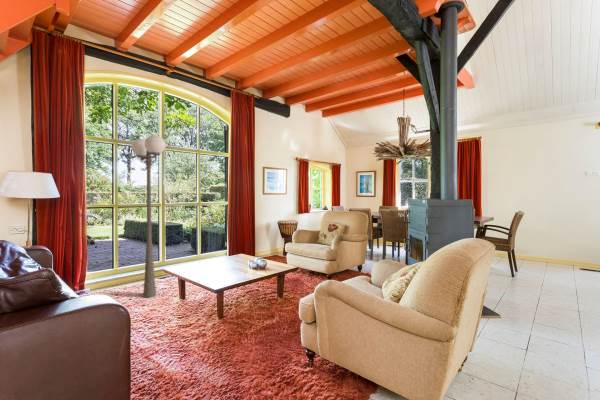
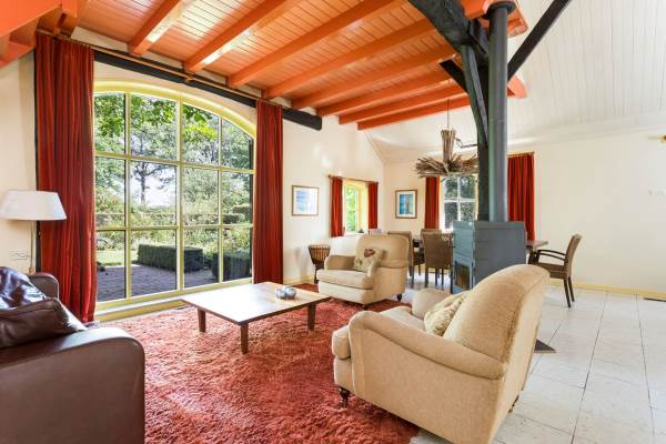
- floor lamp [131,134,167,298]
